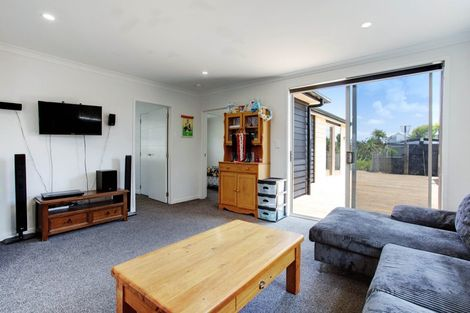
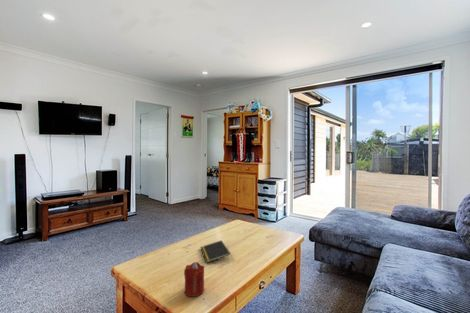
+ candle [183,261,206,297]
+ notepad [200,239,231,264]
